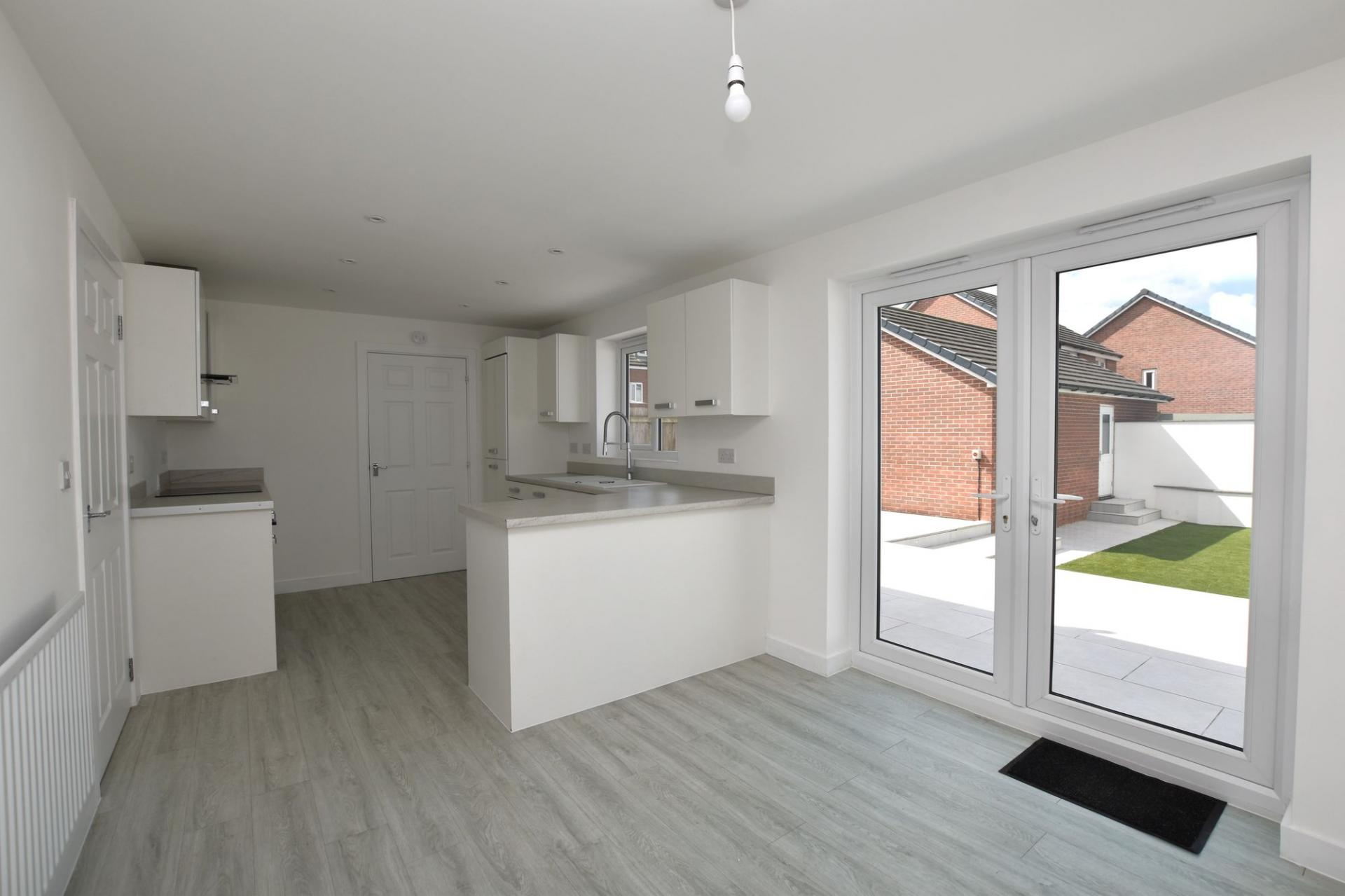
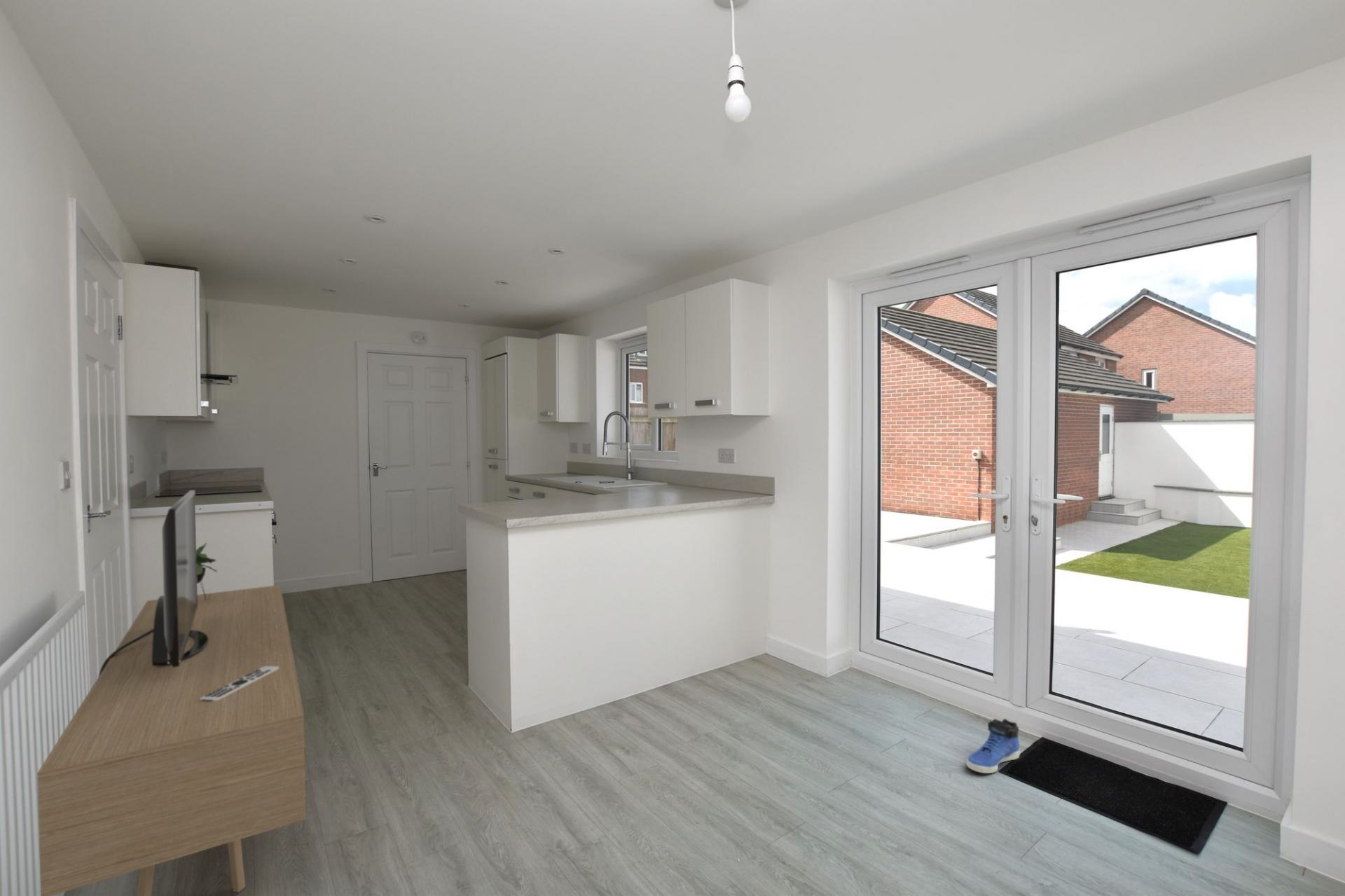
+ media console [36,490,307,896]
+ sneaker [966,718,1020,774]
